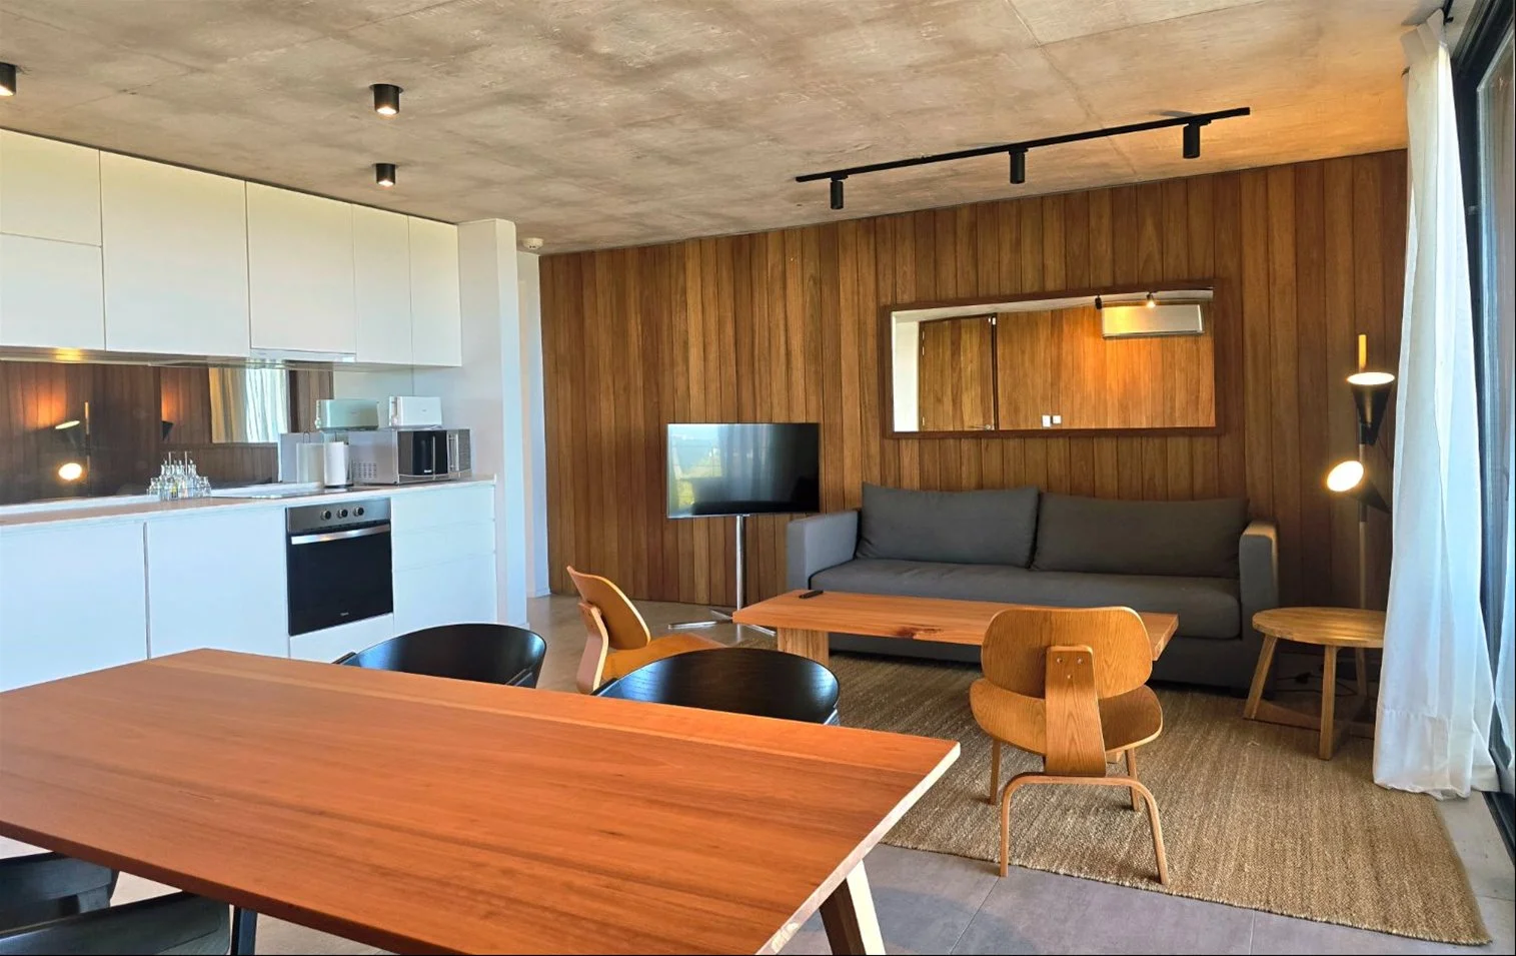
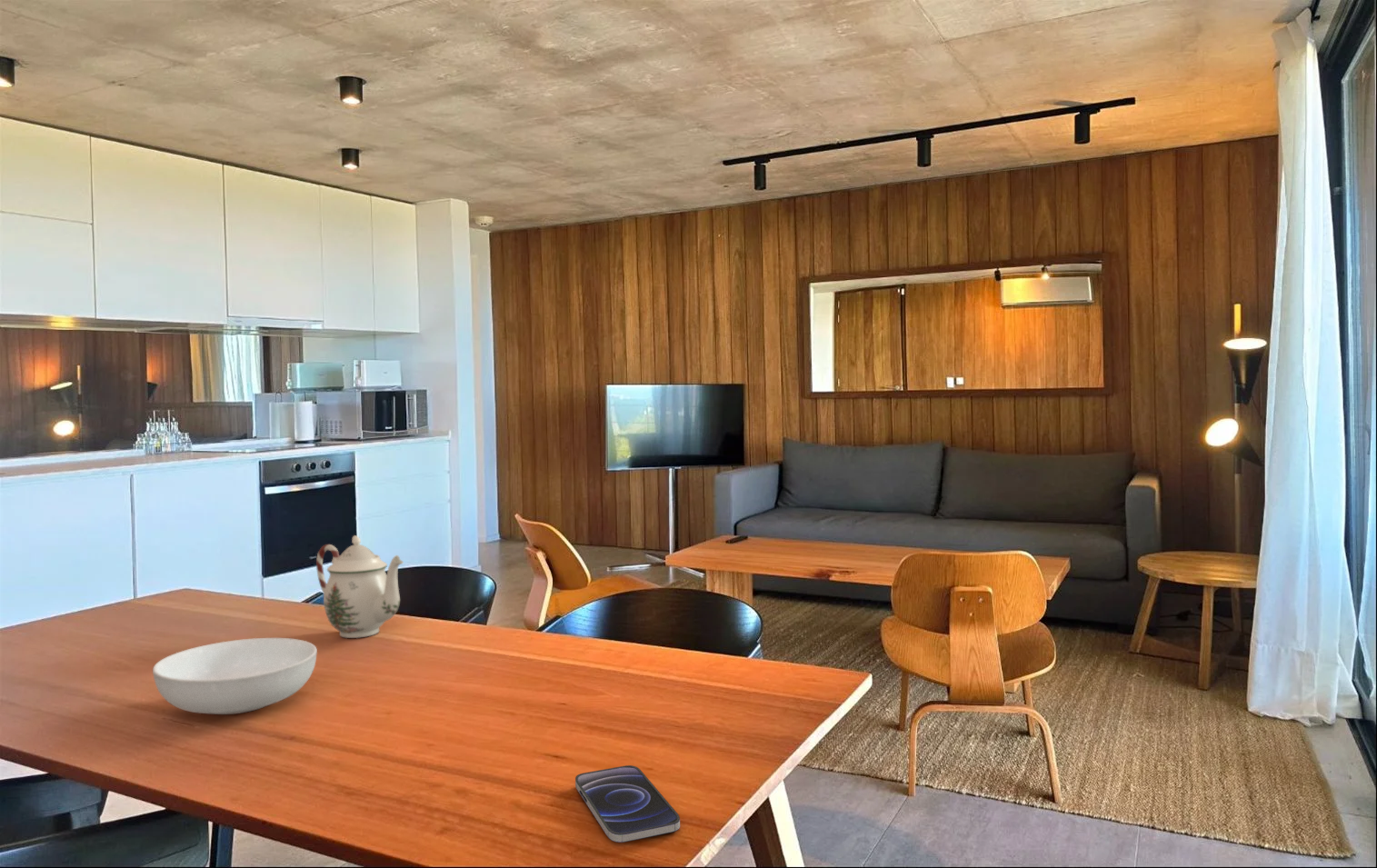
+ teapot [315,534,404,639]
+ smartphone [574,764,681,843]
+ serving bowl [152,637,318,715]
